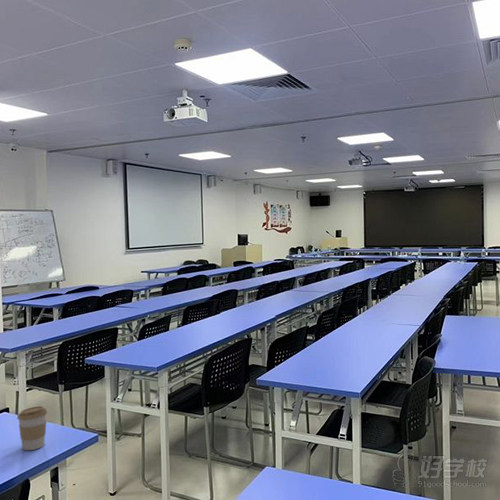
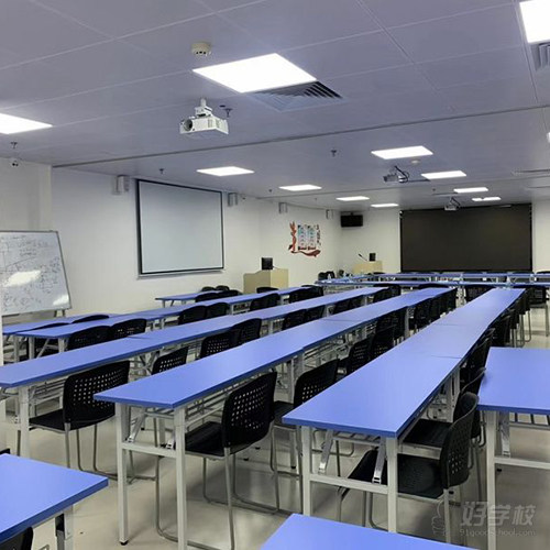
- coffee cup [16,405,48,451]
